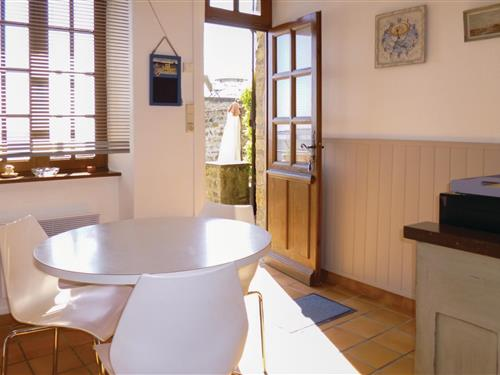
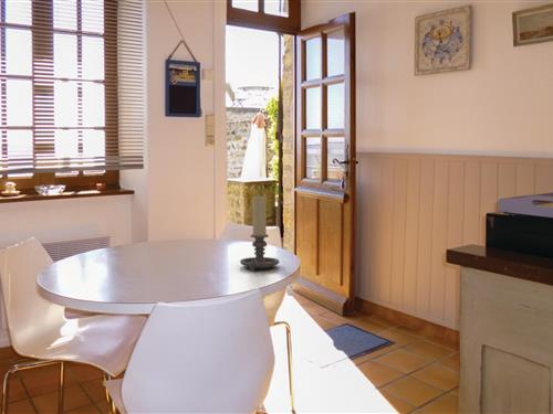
+ candle holder [239,193,280,272]
